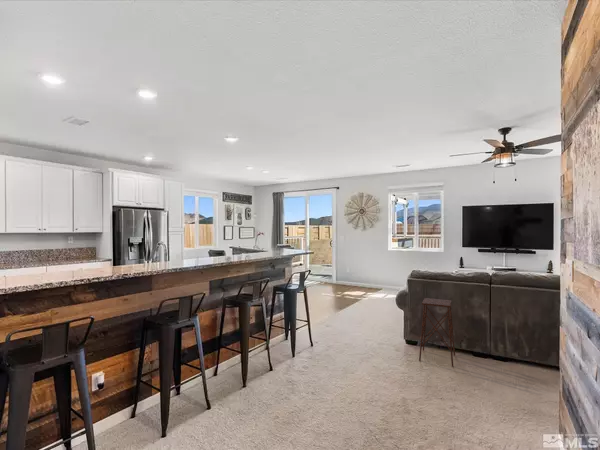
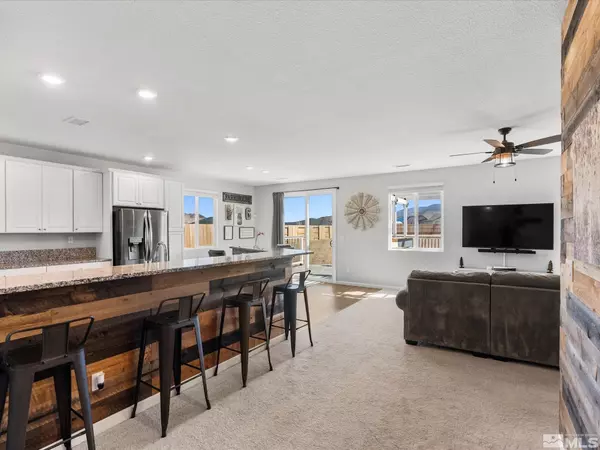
- side table [418,297,456,368]
